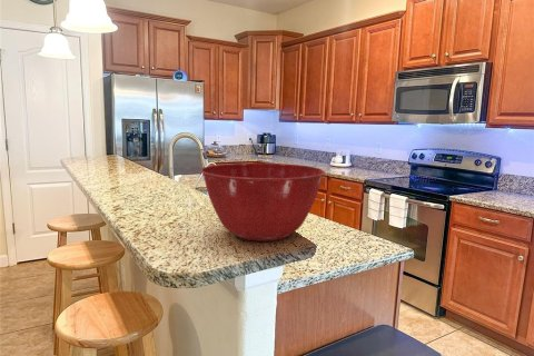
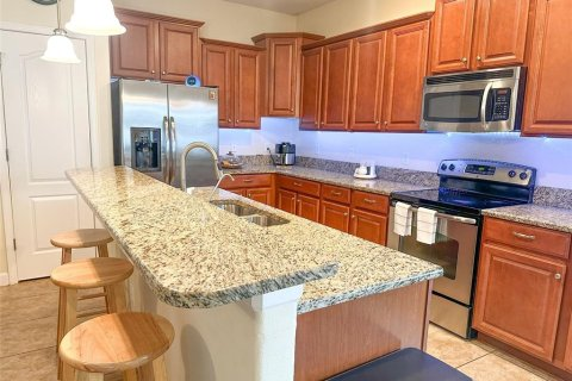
- mixing bowl [200,162,326,243]
